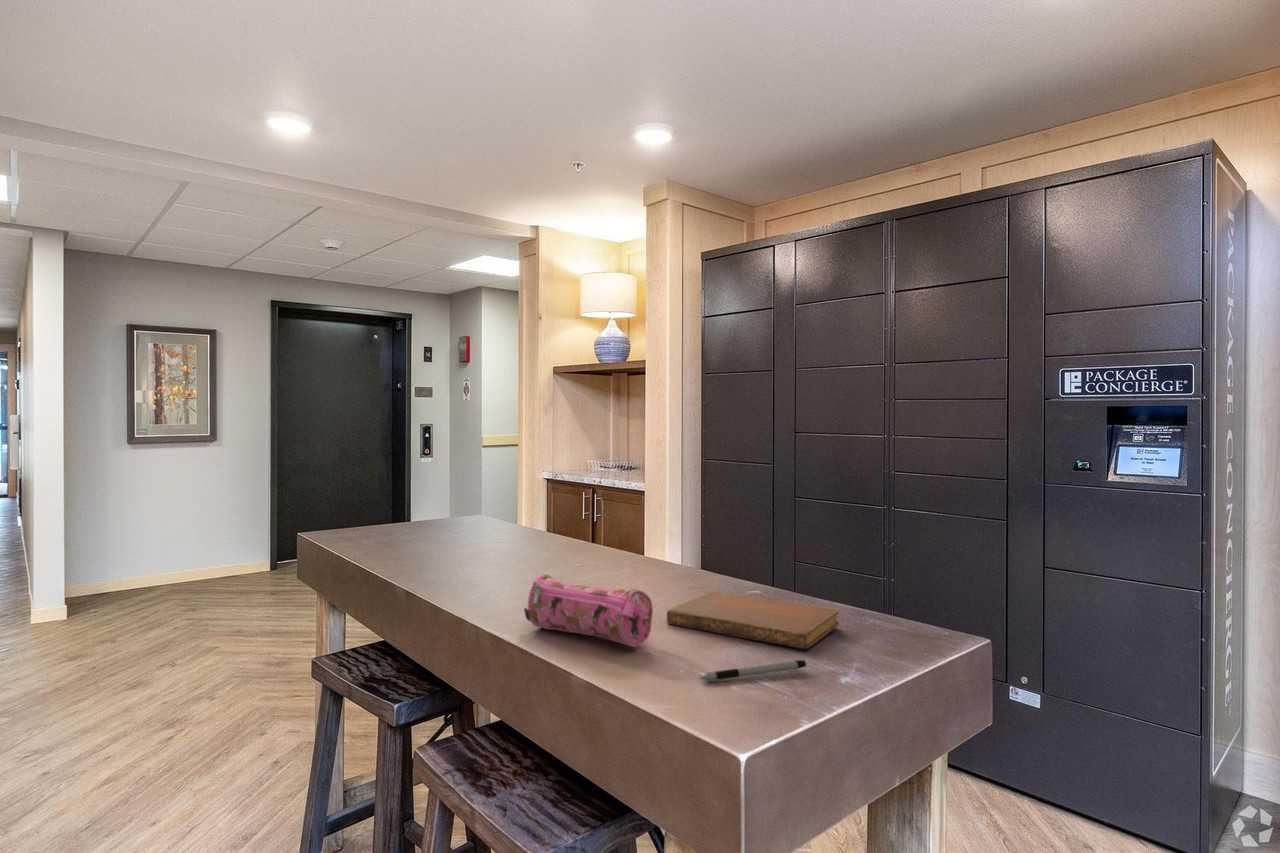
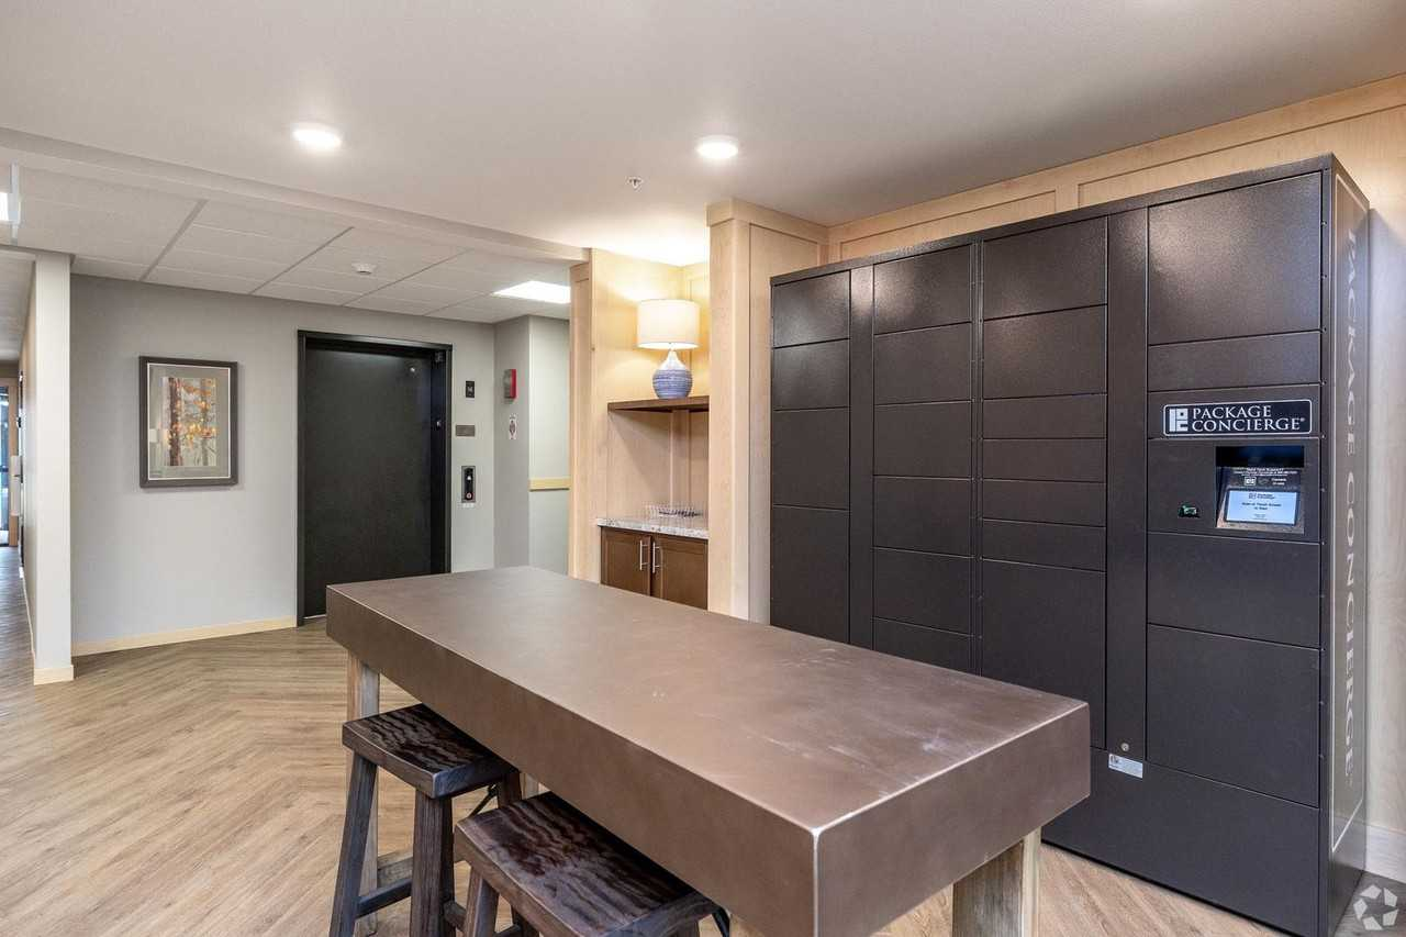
- pen [697,659,807,683]
- pencil case [523,573,654,648]
- notebook [666,591,840,650]
